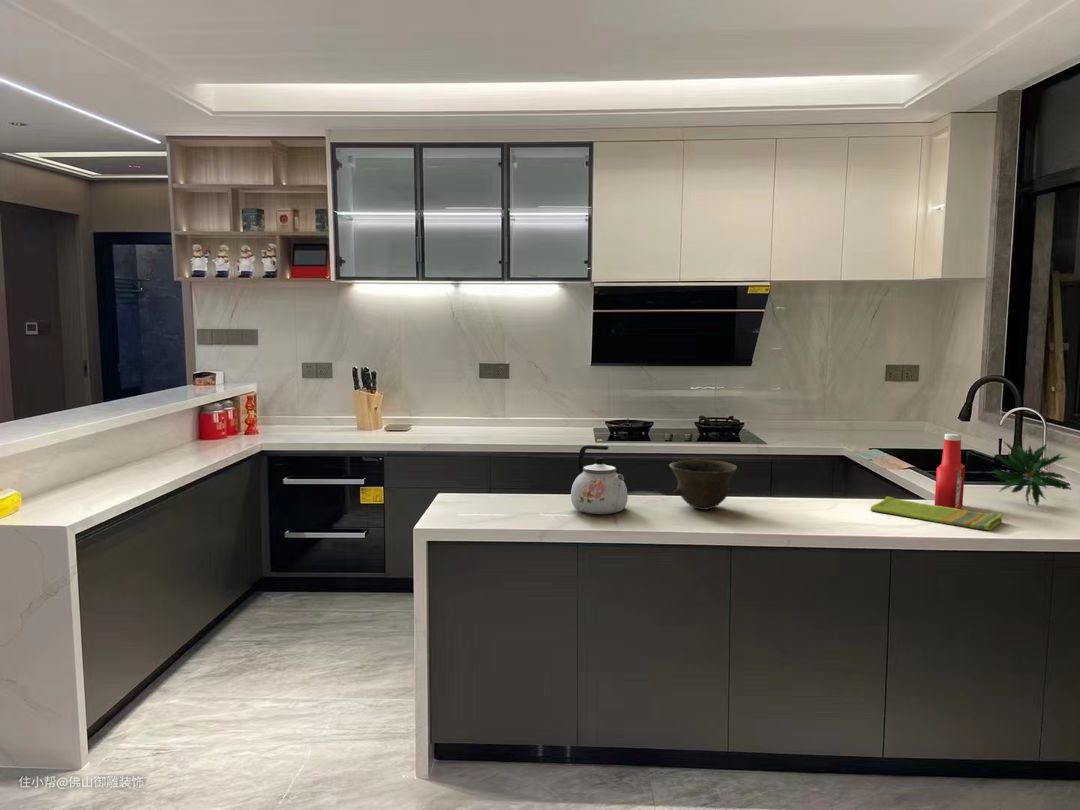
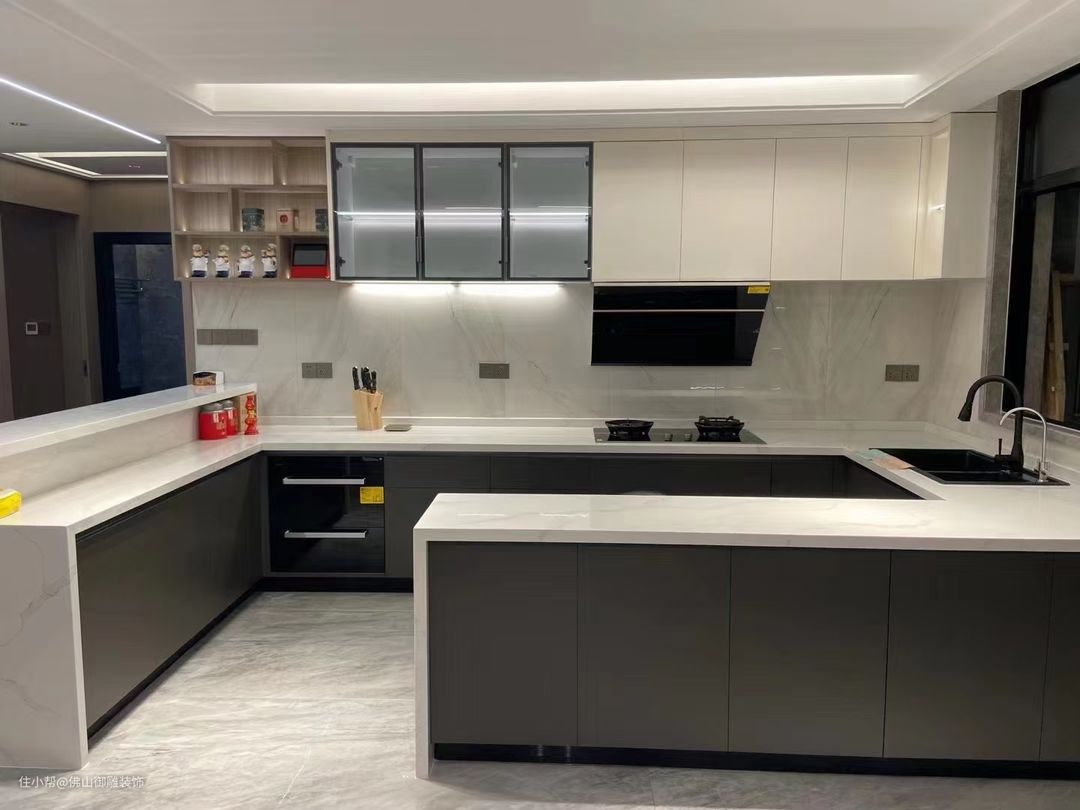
- kettle [570,444,629,515]
- soap bottle [934,433,966,509]
- dish towel [869,495,1003,531]
- bowl [668,459,738,511]
- plant [991,441,1072,506]
